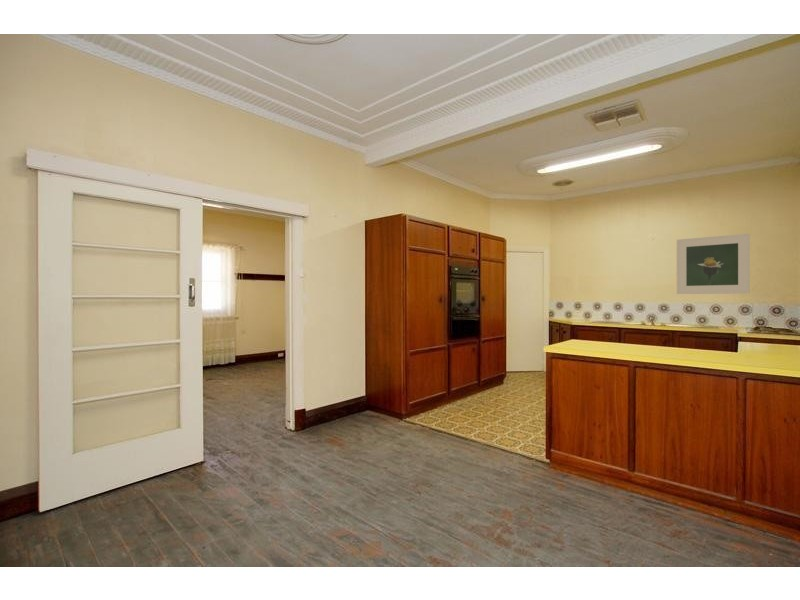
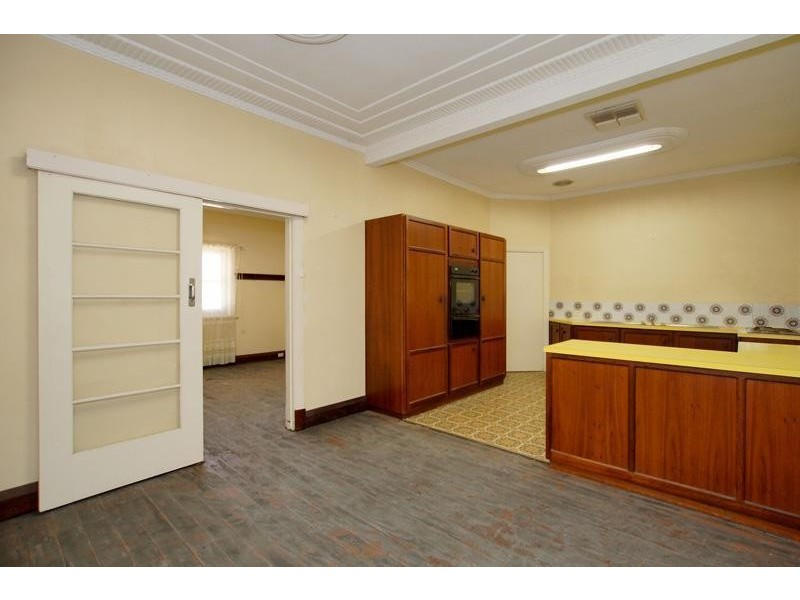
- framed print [676,233,751,295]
